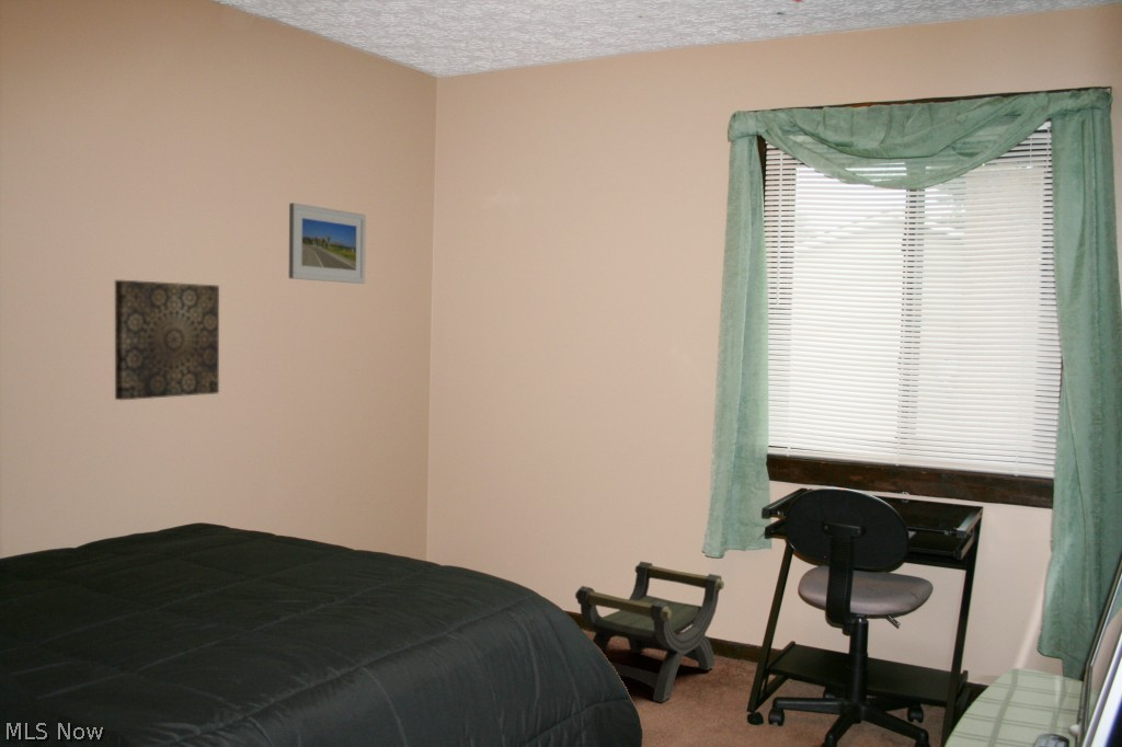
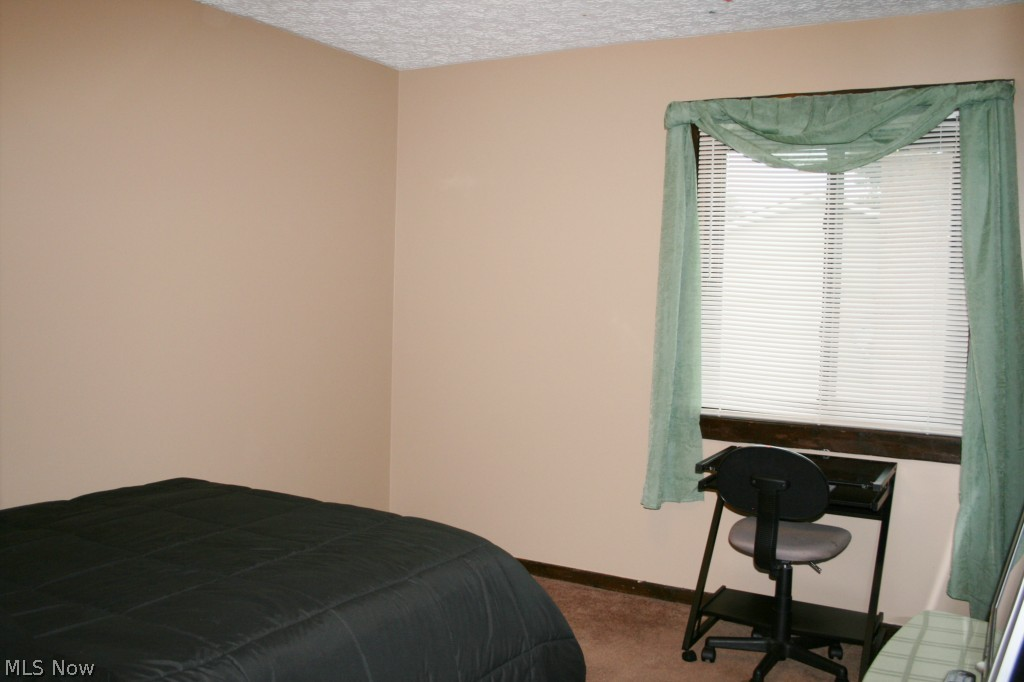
- wall art [114,279,220,401]
- stool [574,561,725,704]
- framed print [288,202,367,285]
